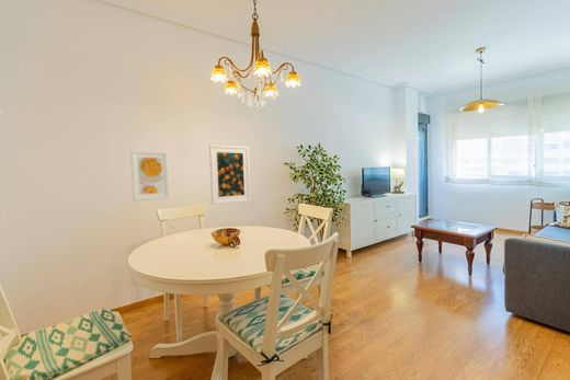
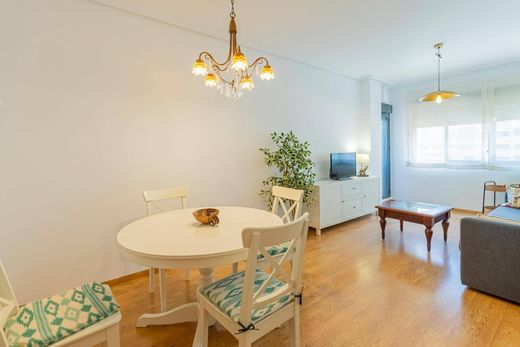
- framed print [208,143,252,206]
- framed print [129,149,171,201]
